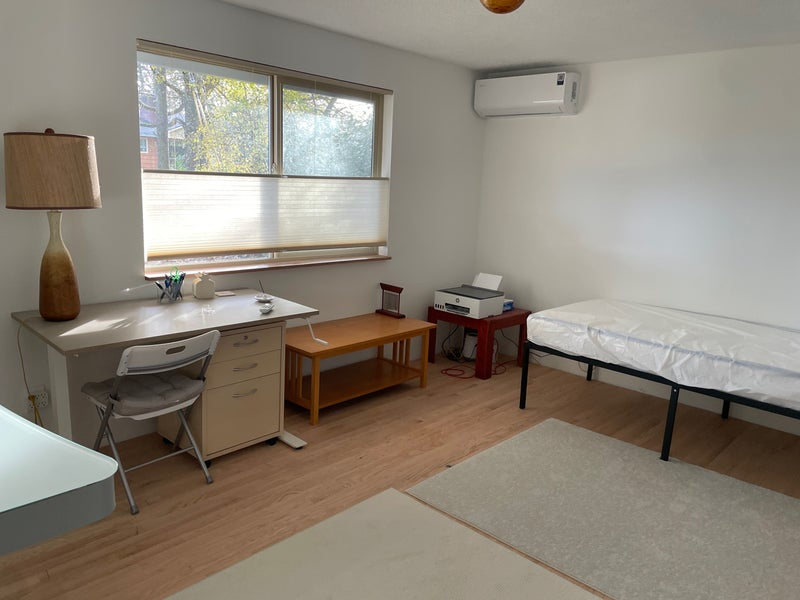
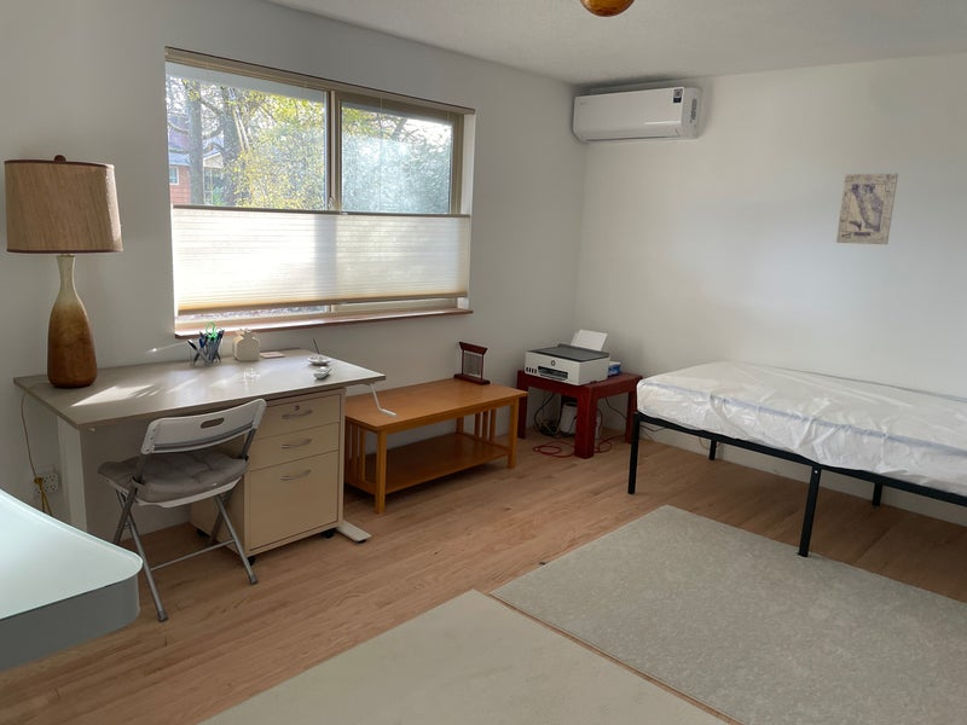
+ wall art [835,172,899,245]
